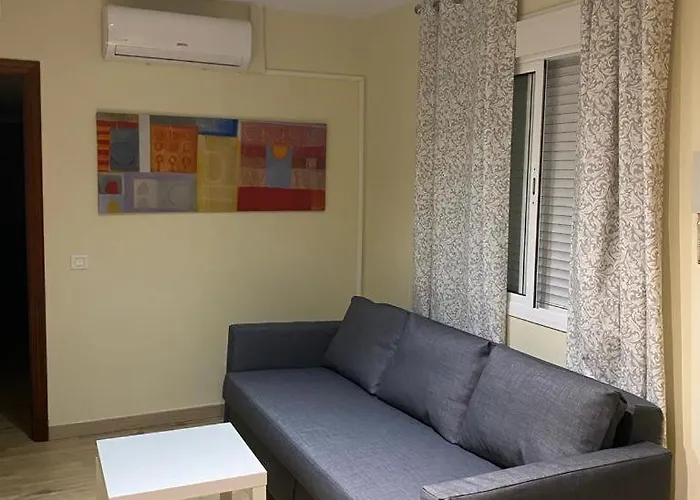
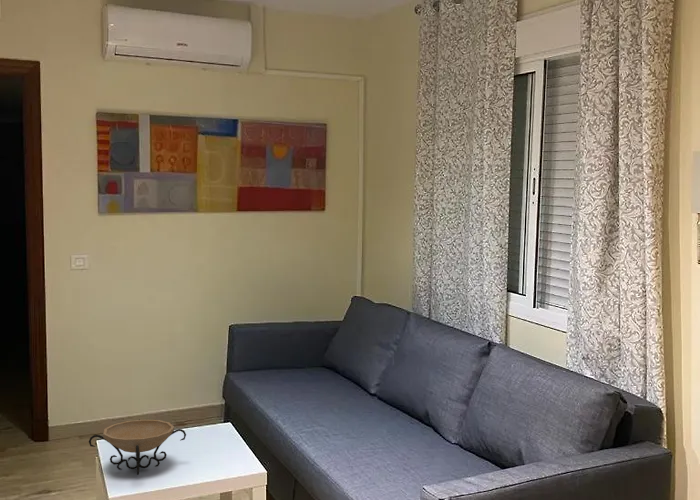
+ decorative bowl [88,418,187,476]
